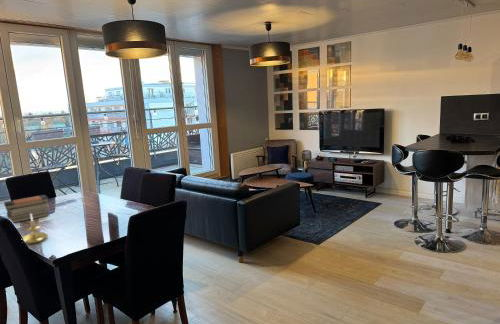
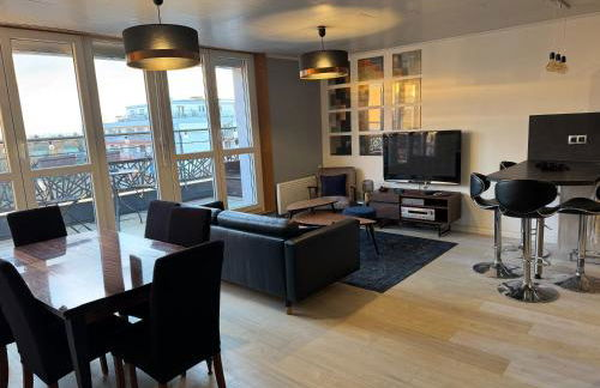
- candle holder [22,214,49,245]
- book stack [3,194,51,224]
